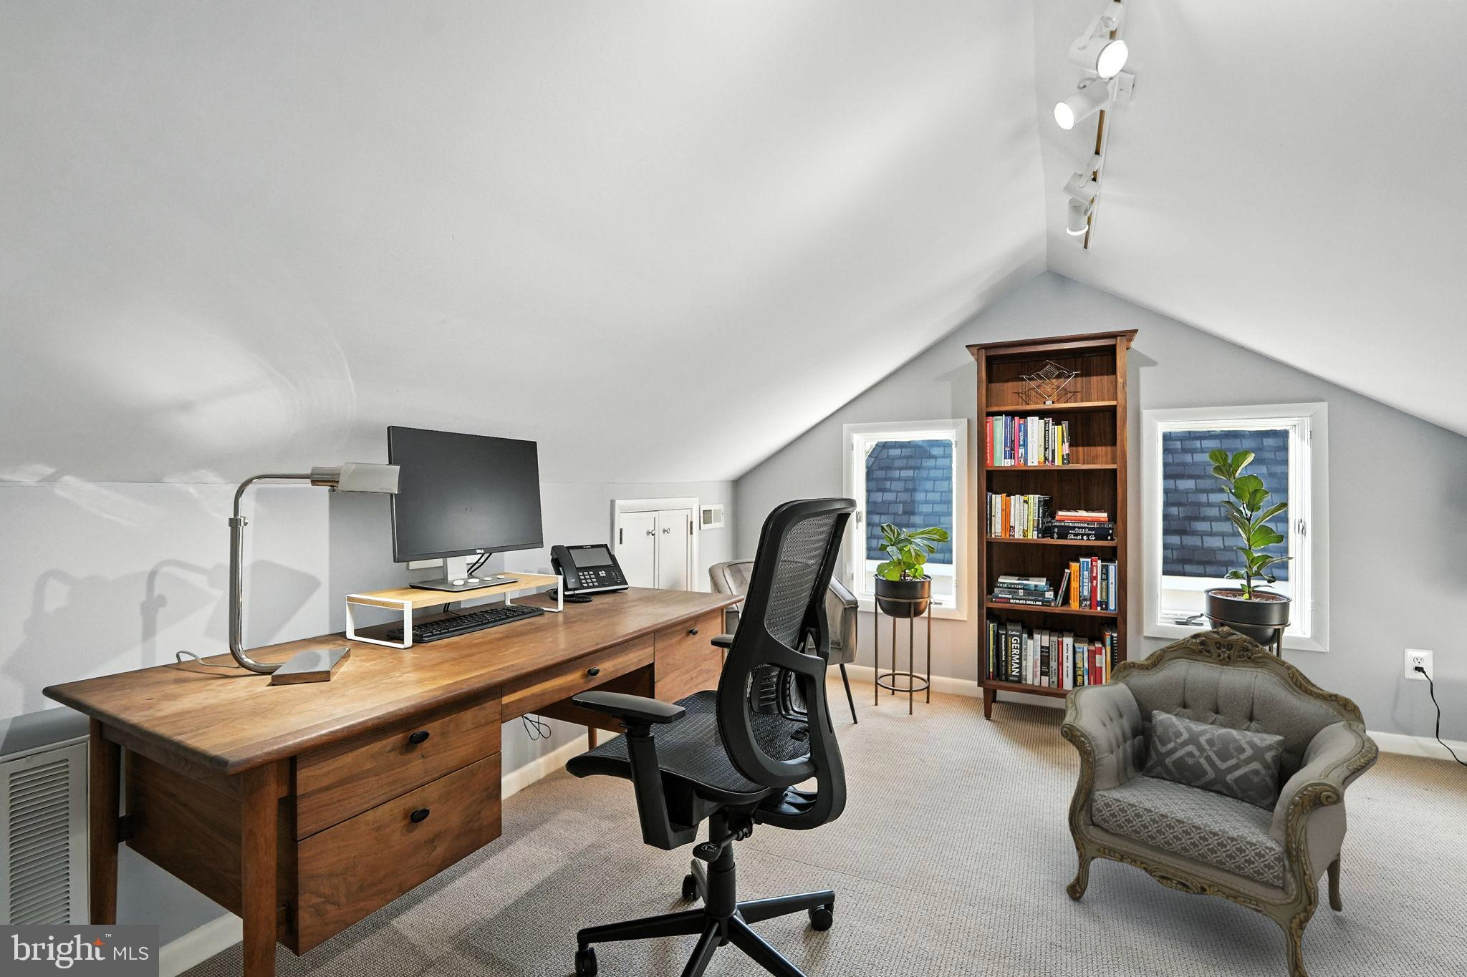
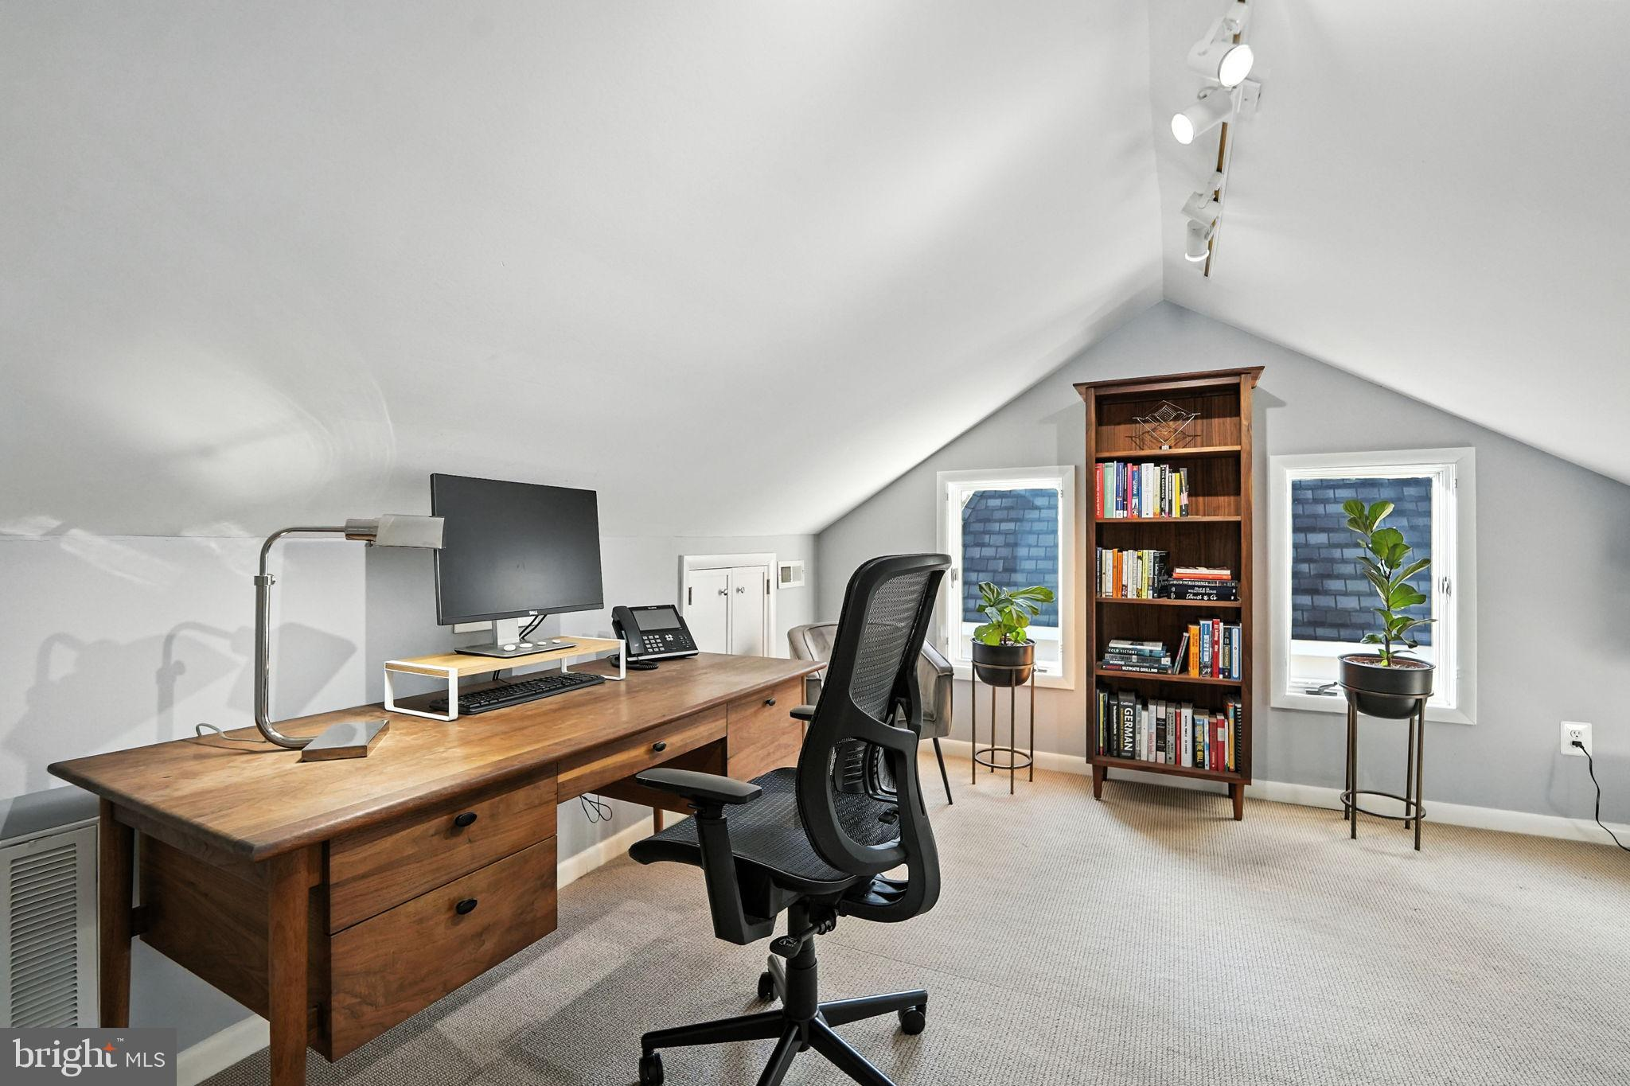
- armchair [1059,626,1380,977]
